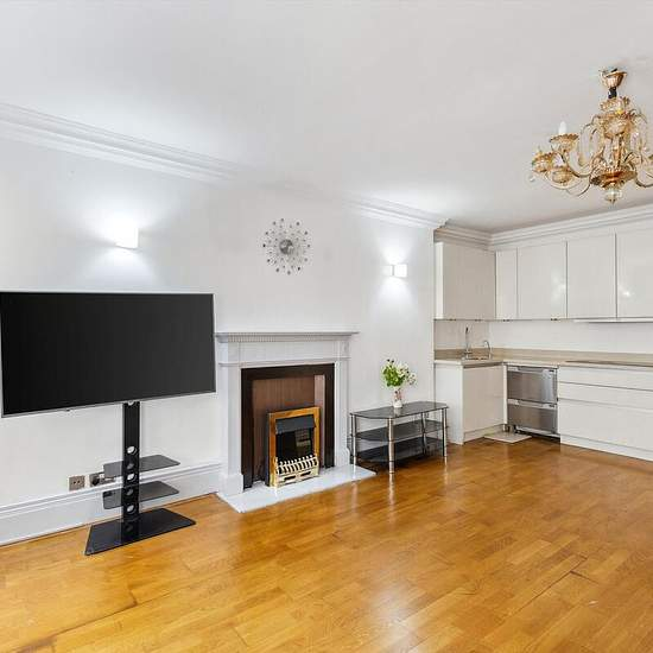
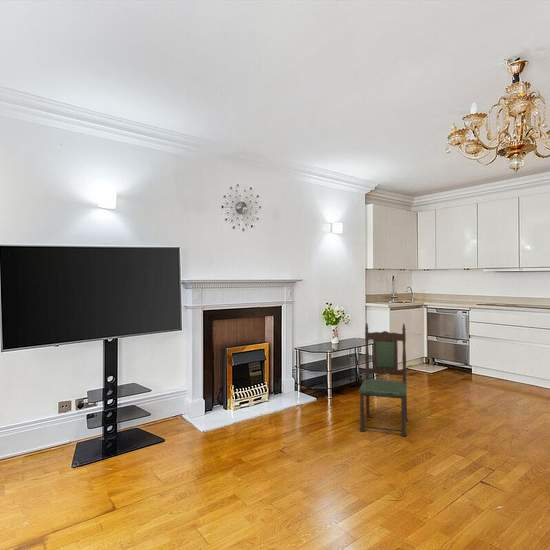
+ dining chair [358,322,409,437]
